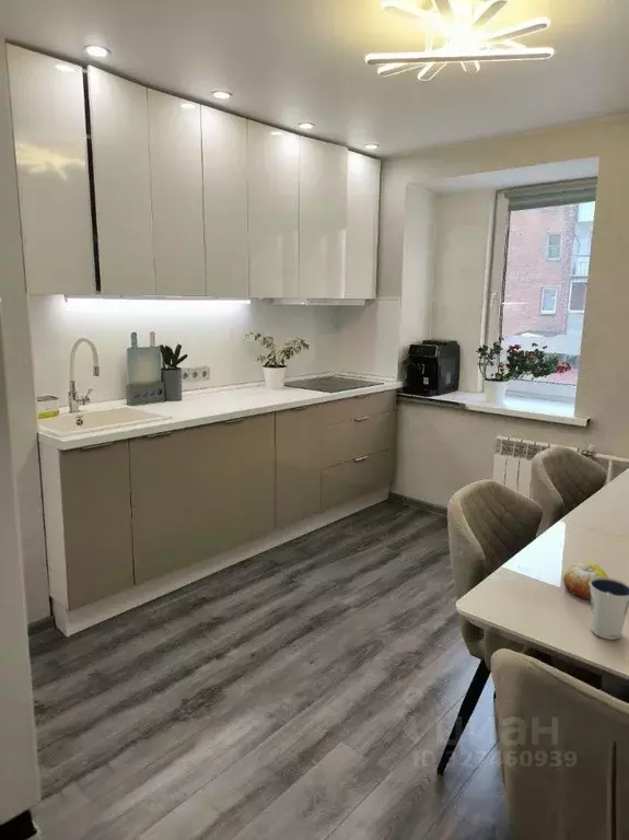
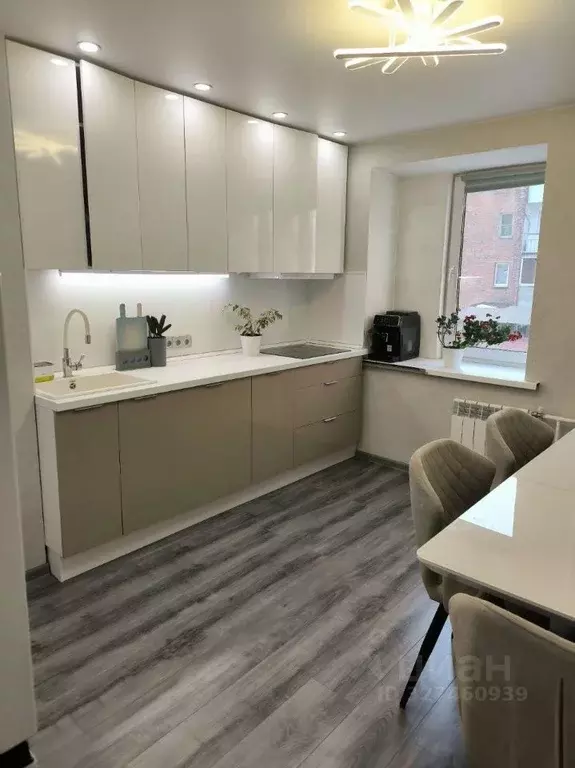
- dixie cup [590,578,629,640]
- fruit [561,561,609,600]
